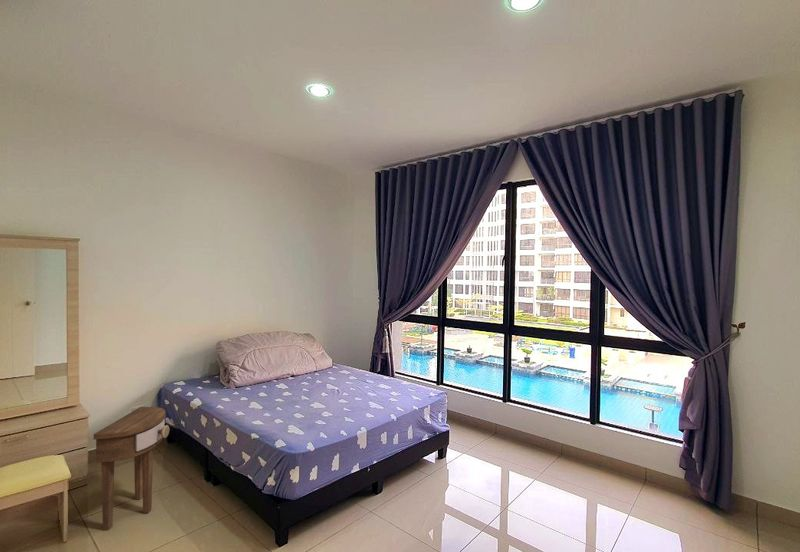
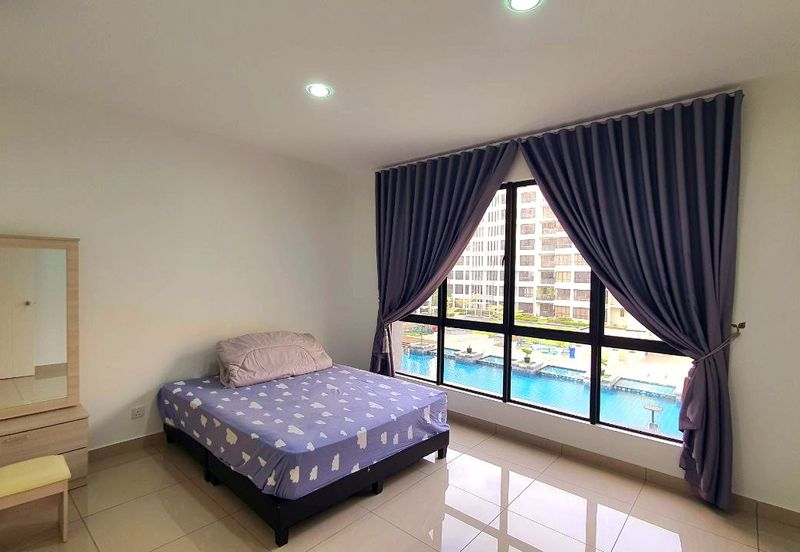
- side table [93,406,170,531]
